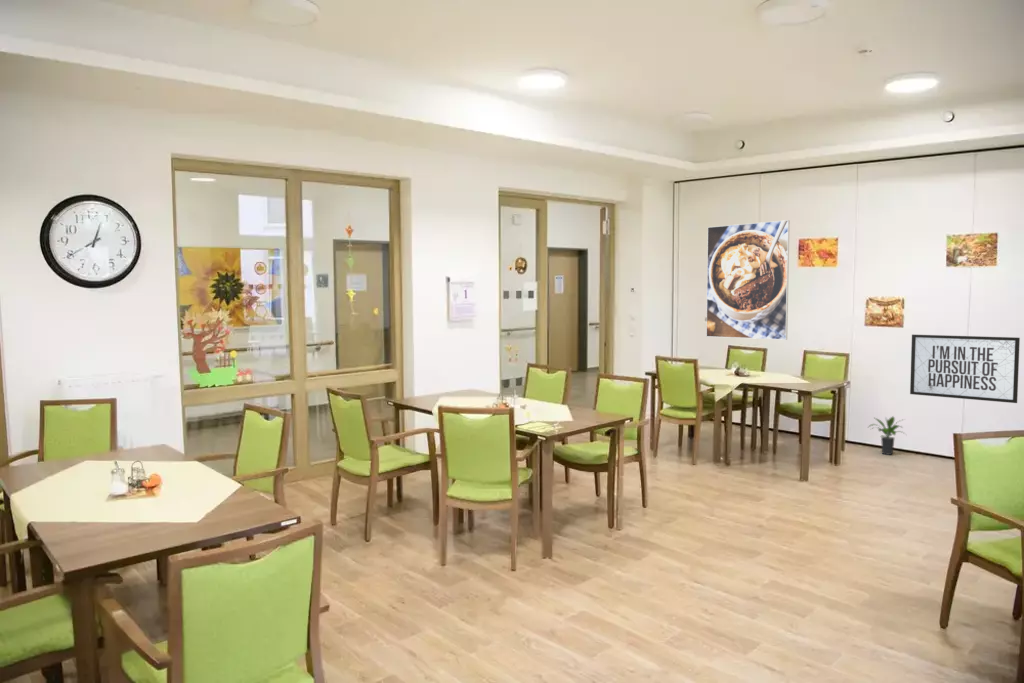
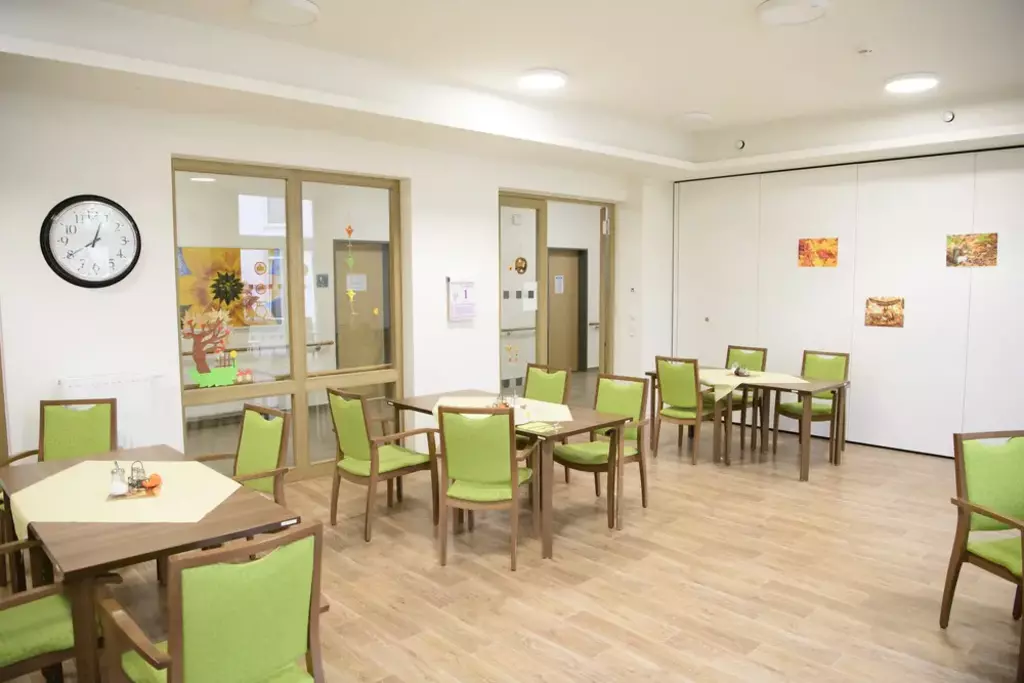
- mirror [909,334,1021,404]
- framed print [705,219,791,341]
- potted plant [867,415,907,456]
